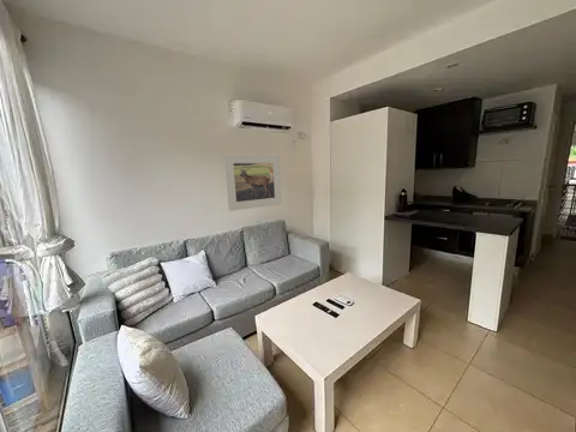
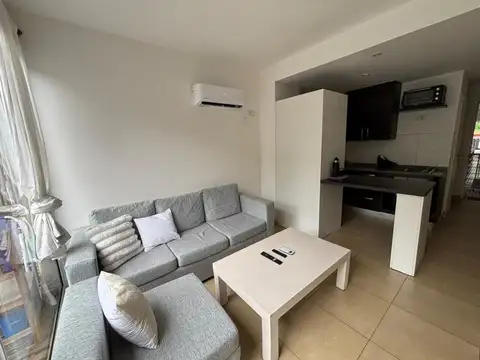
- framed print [223,154,282,212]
